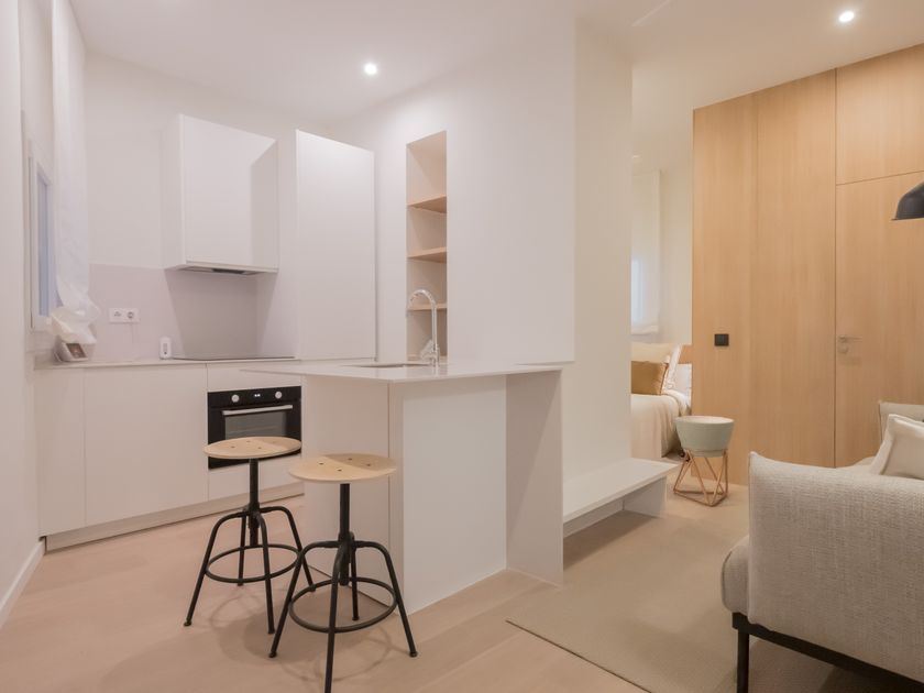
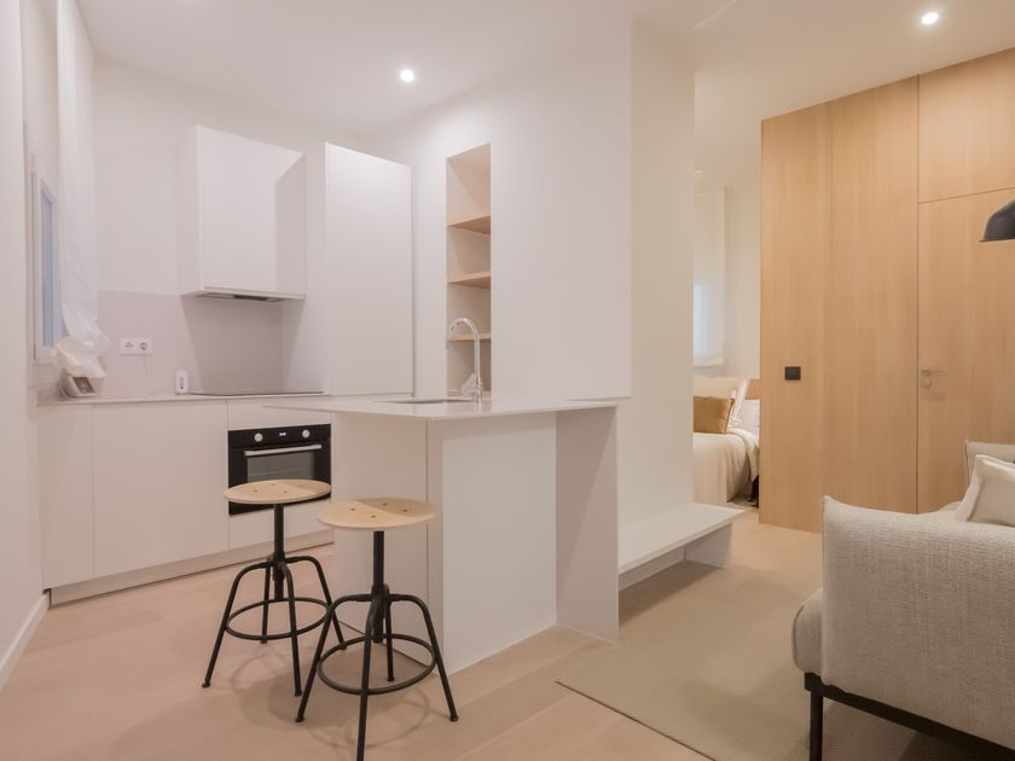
- planter [672,415,735,507]
